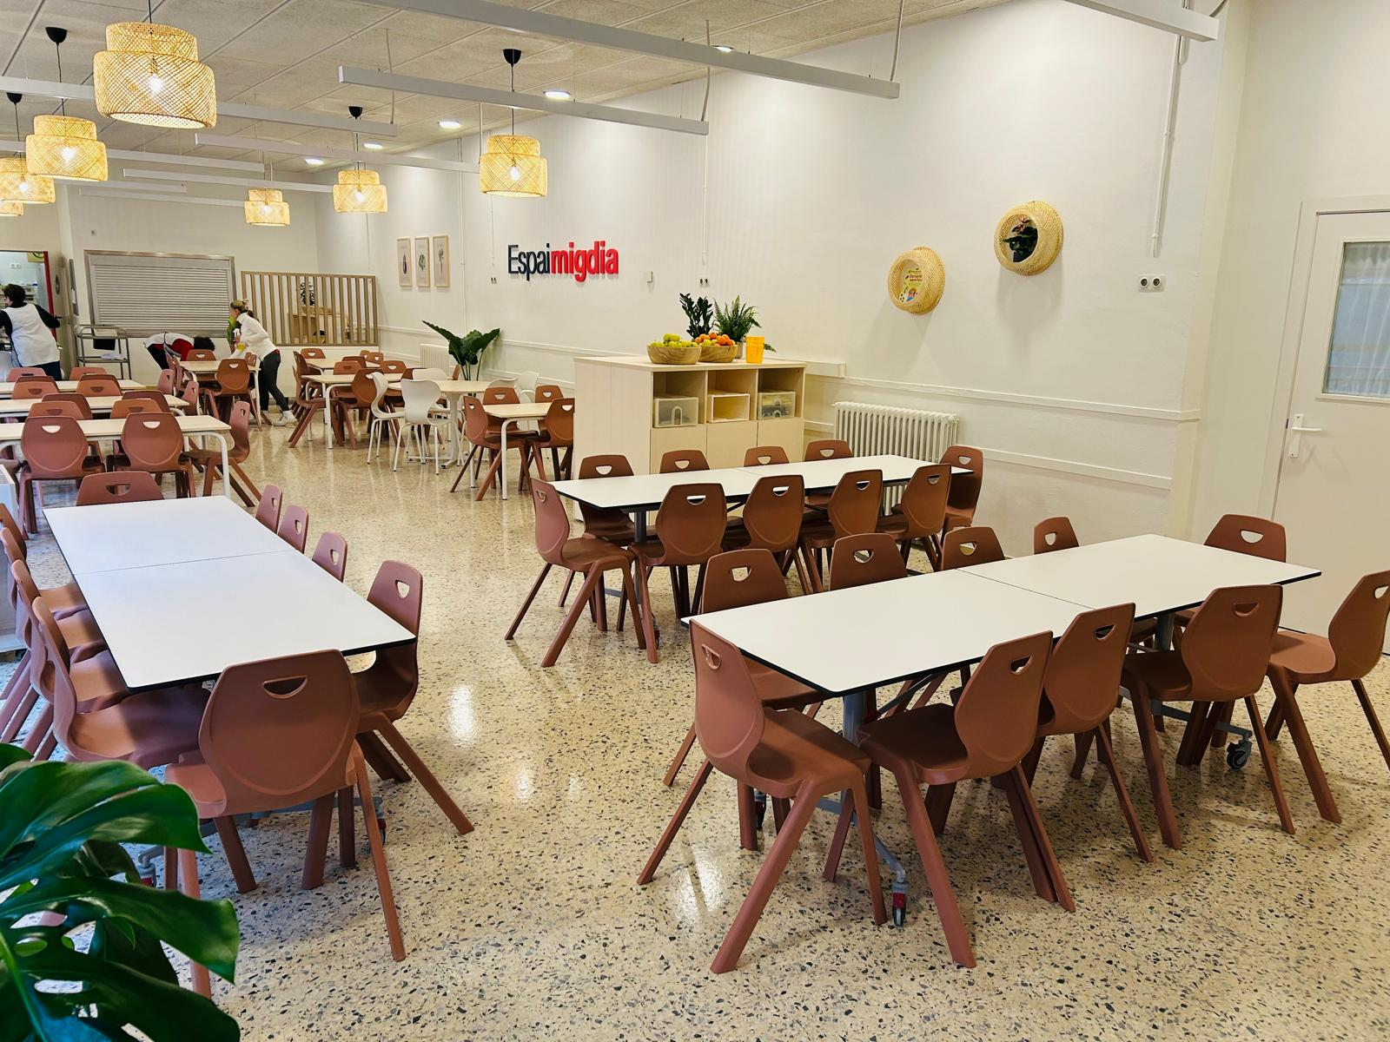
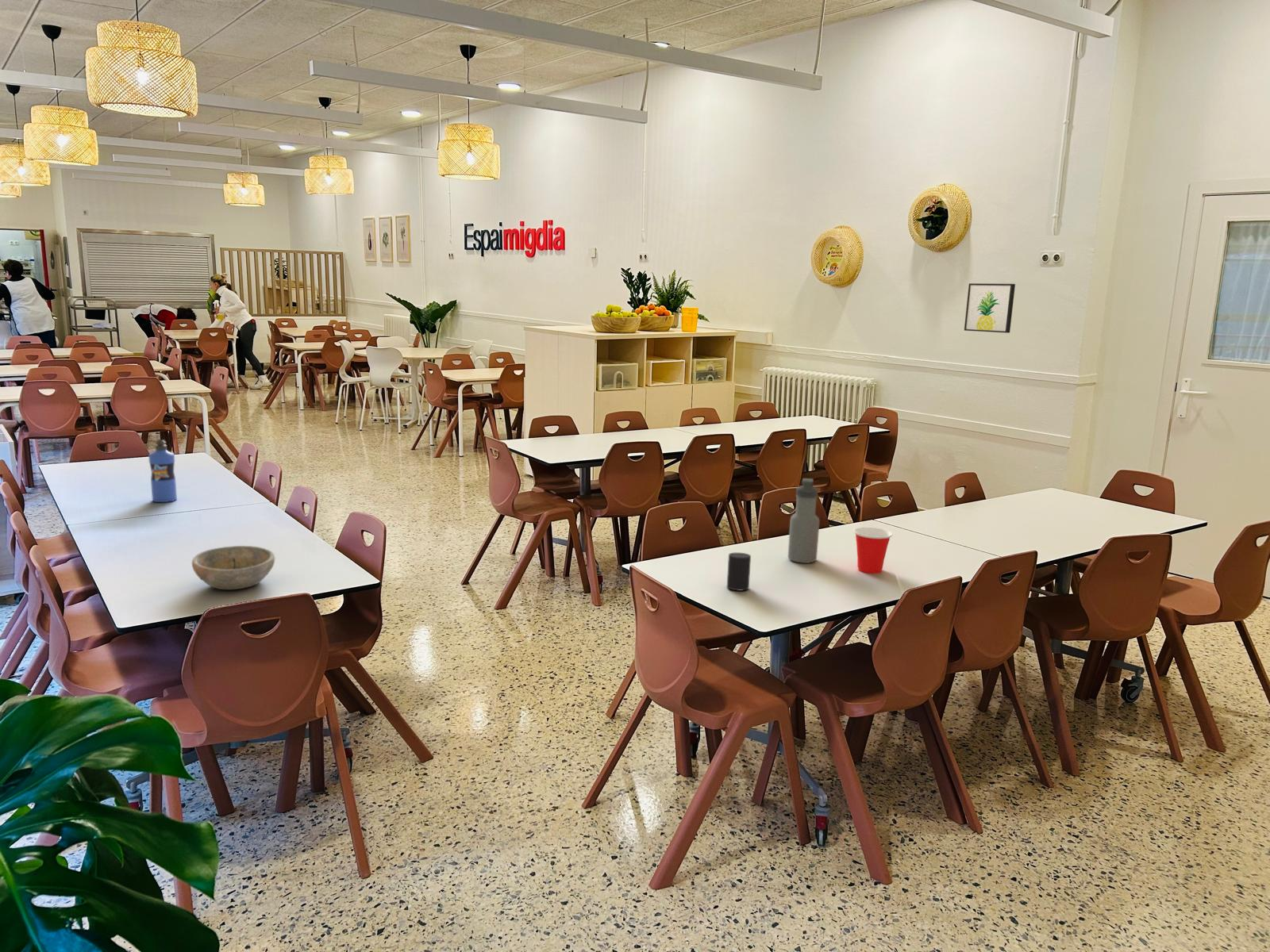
+ water bottle [148,439,178,503]
+ wall art [964,282,1016,334]
+ bowl [191,545,275,590]
+ cup [852,527,894,574]
+ cup [726,551,752,592]
+ water bottle [787,478,820,564]
